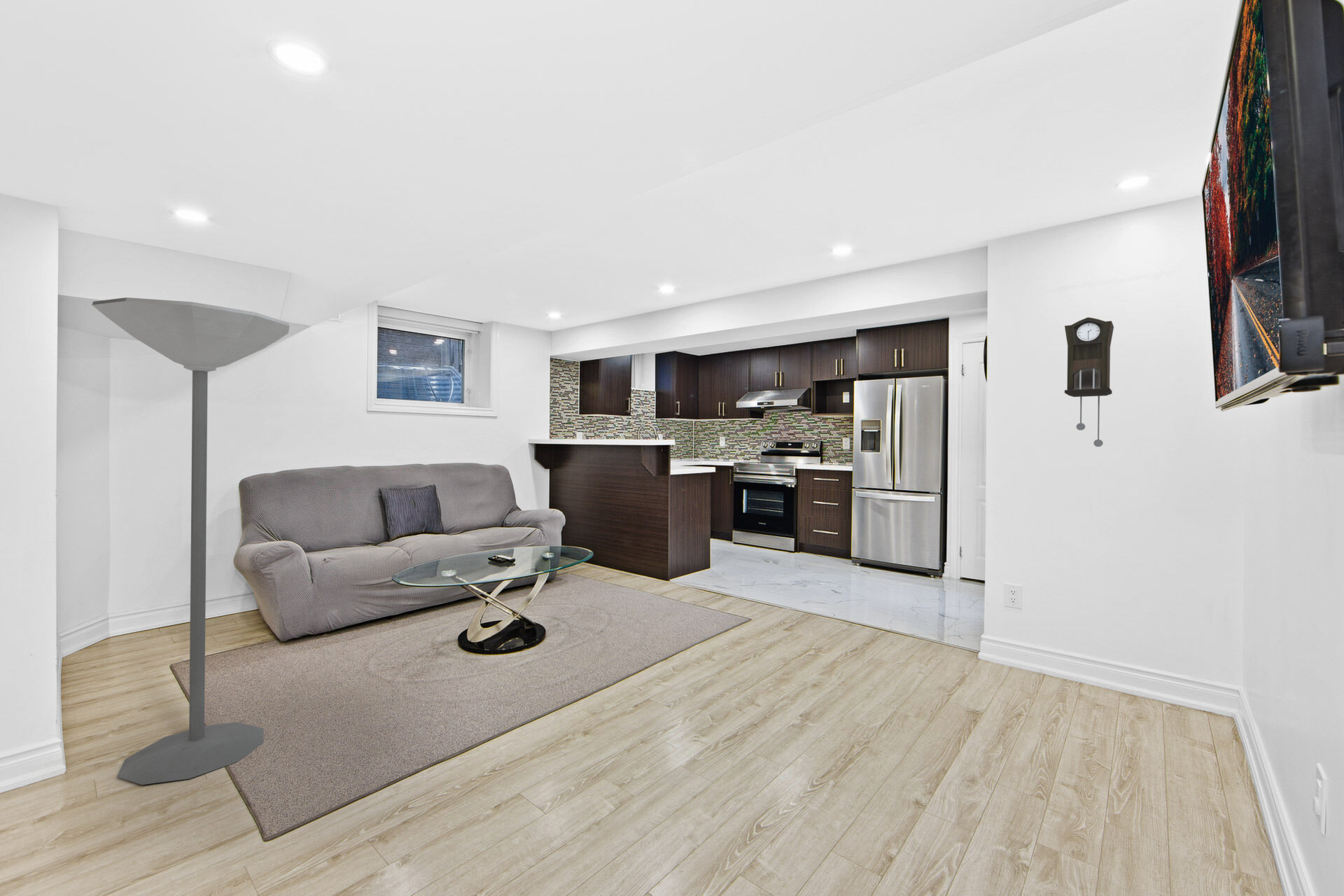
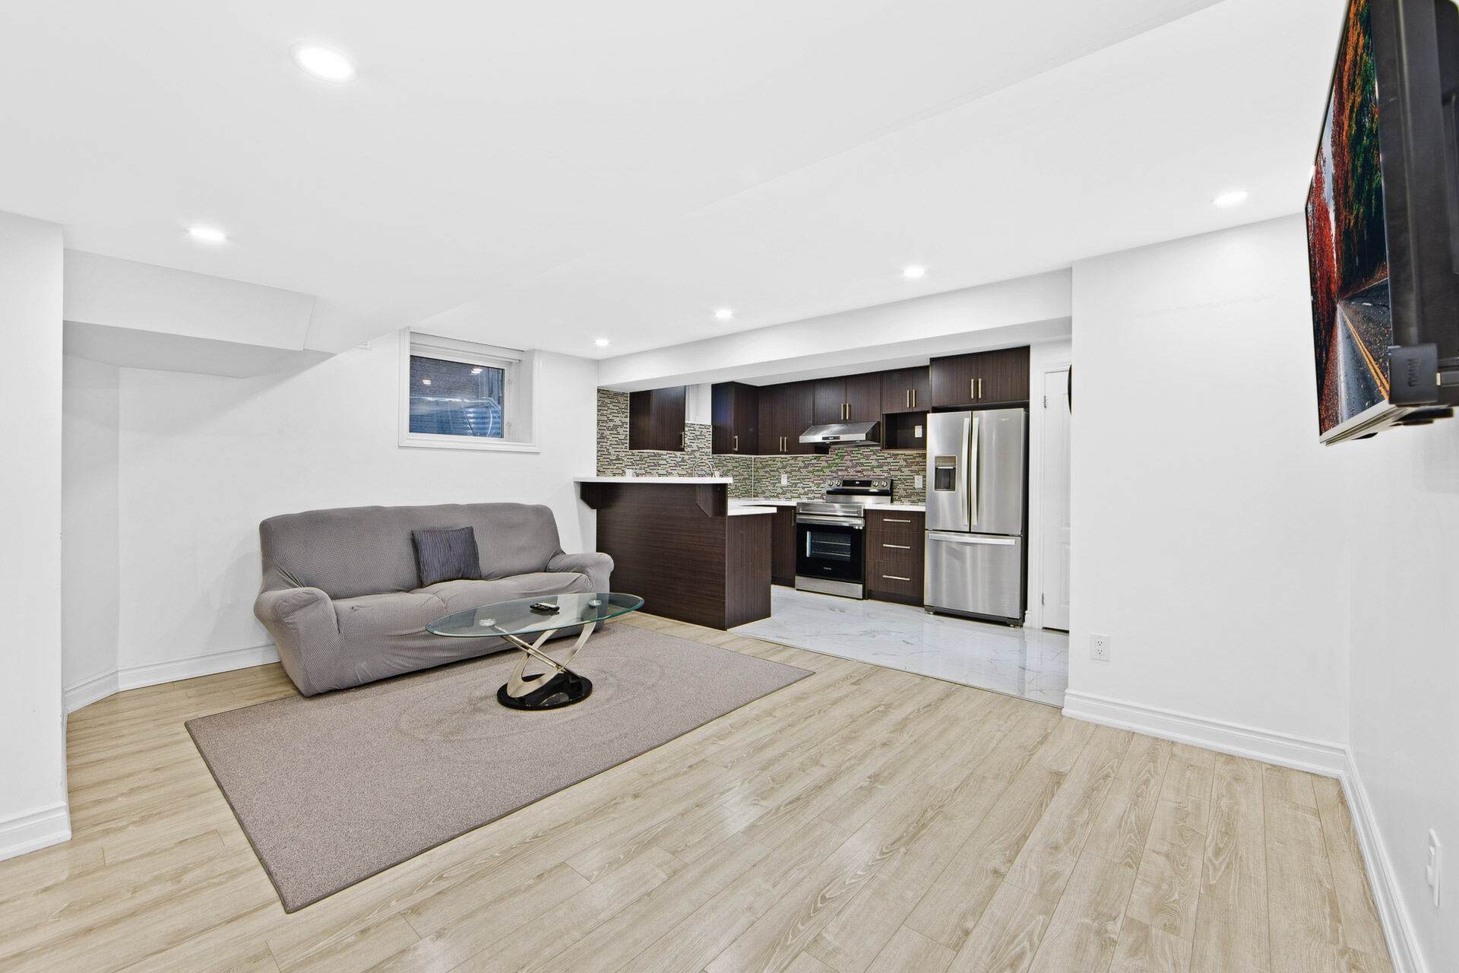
- floor lamp [92,297,290,785]
- pendulum clock [1064,316,1114,447]
